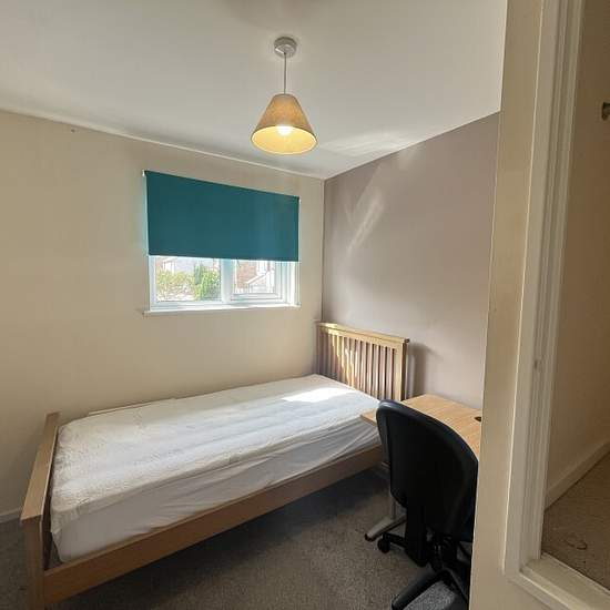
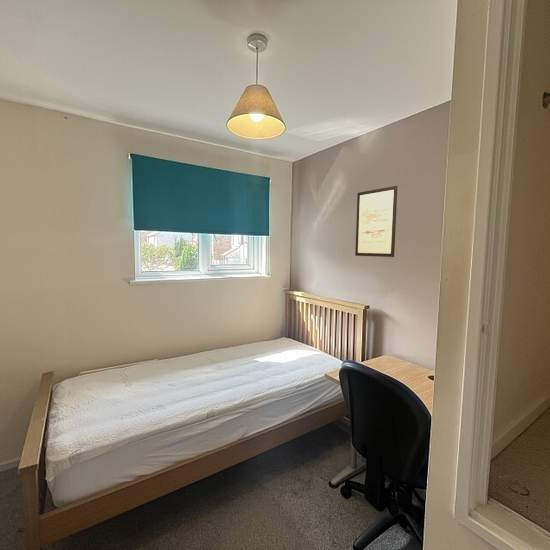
+ wall art [354,185,398,258]
